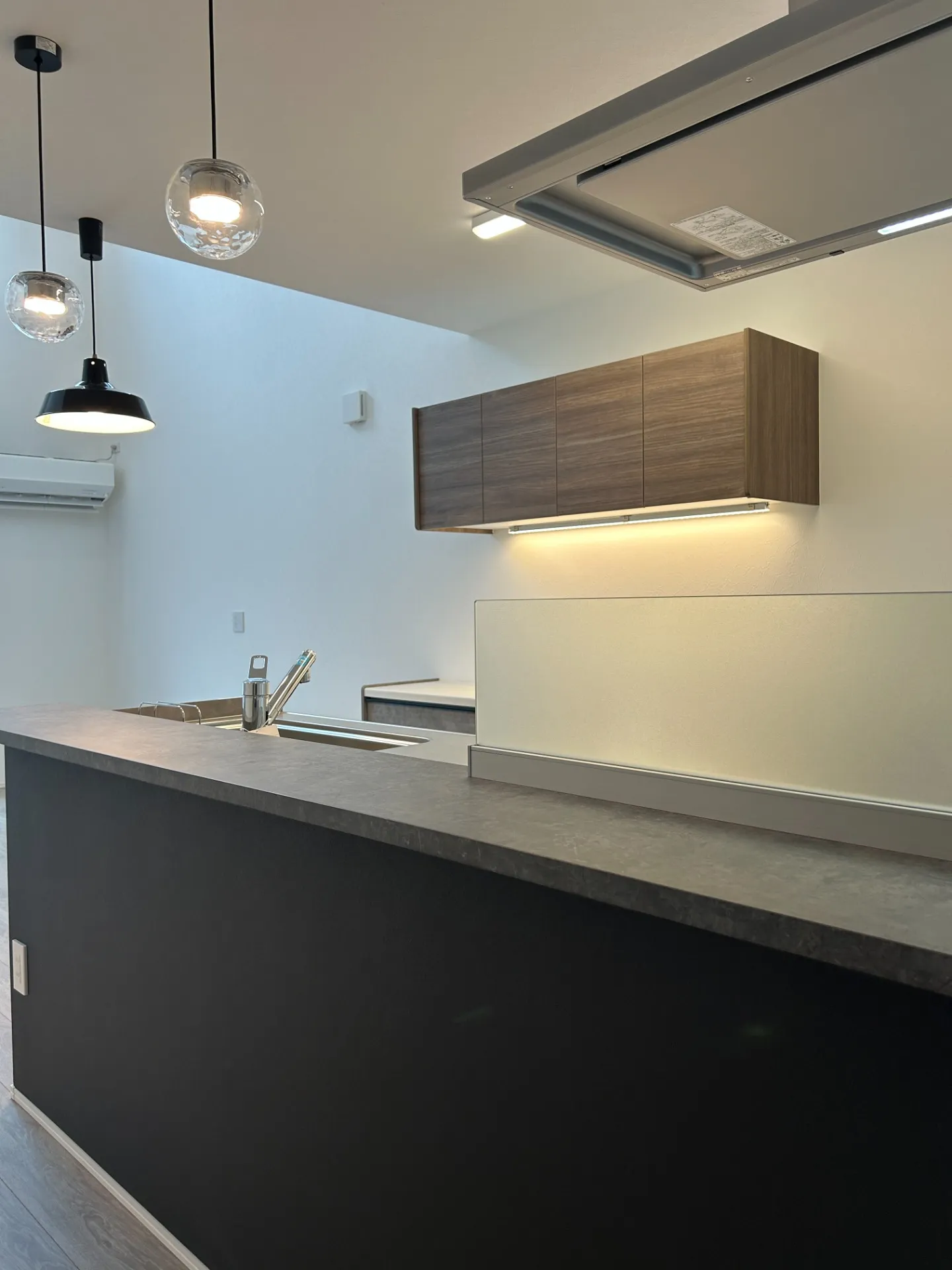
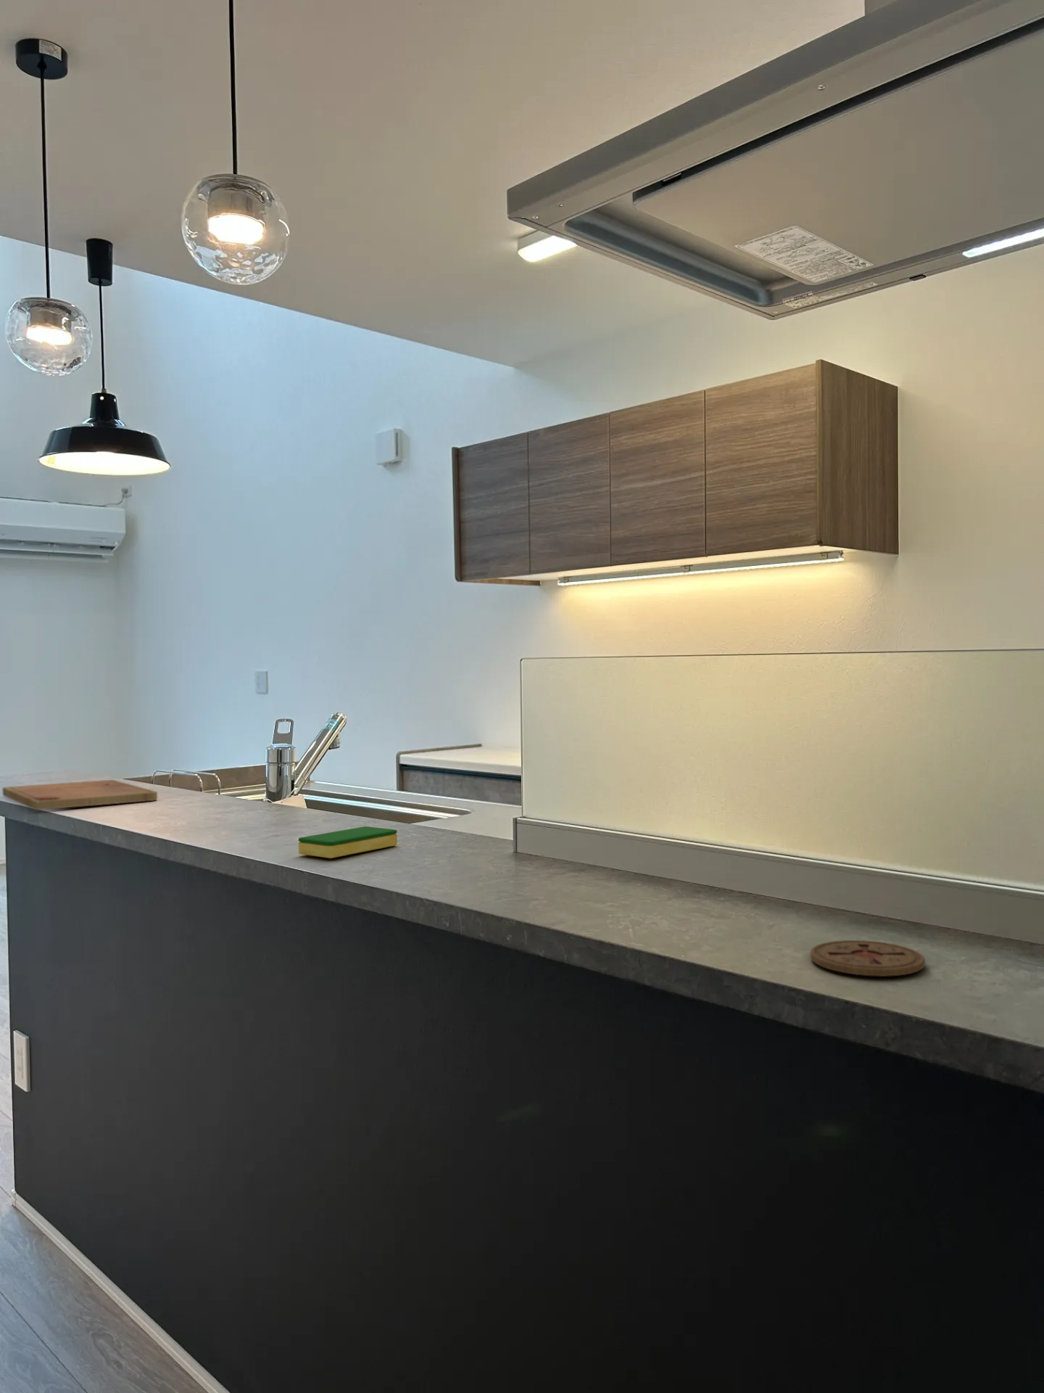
+ coaster [809,940,926,977]
+ cutting board [1,779,158,811]
+ dish sponge [298,826,398,859]
